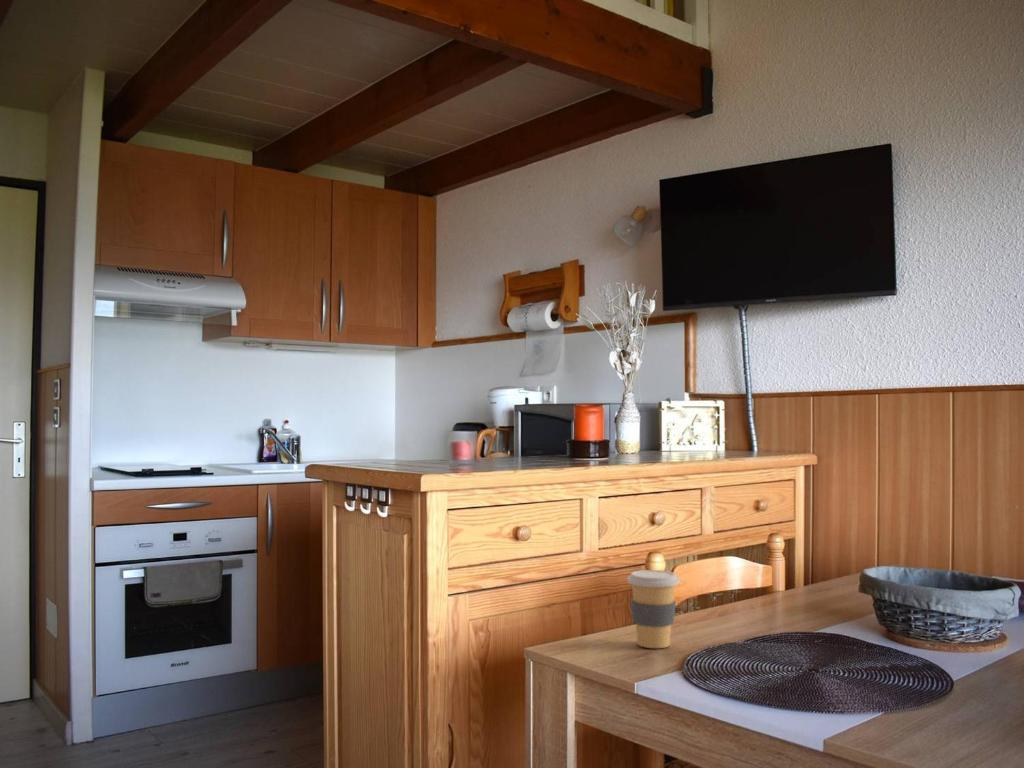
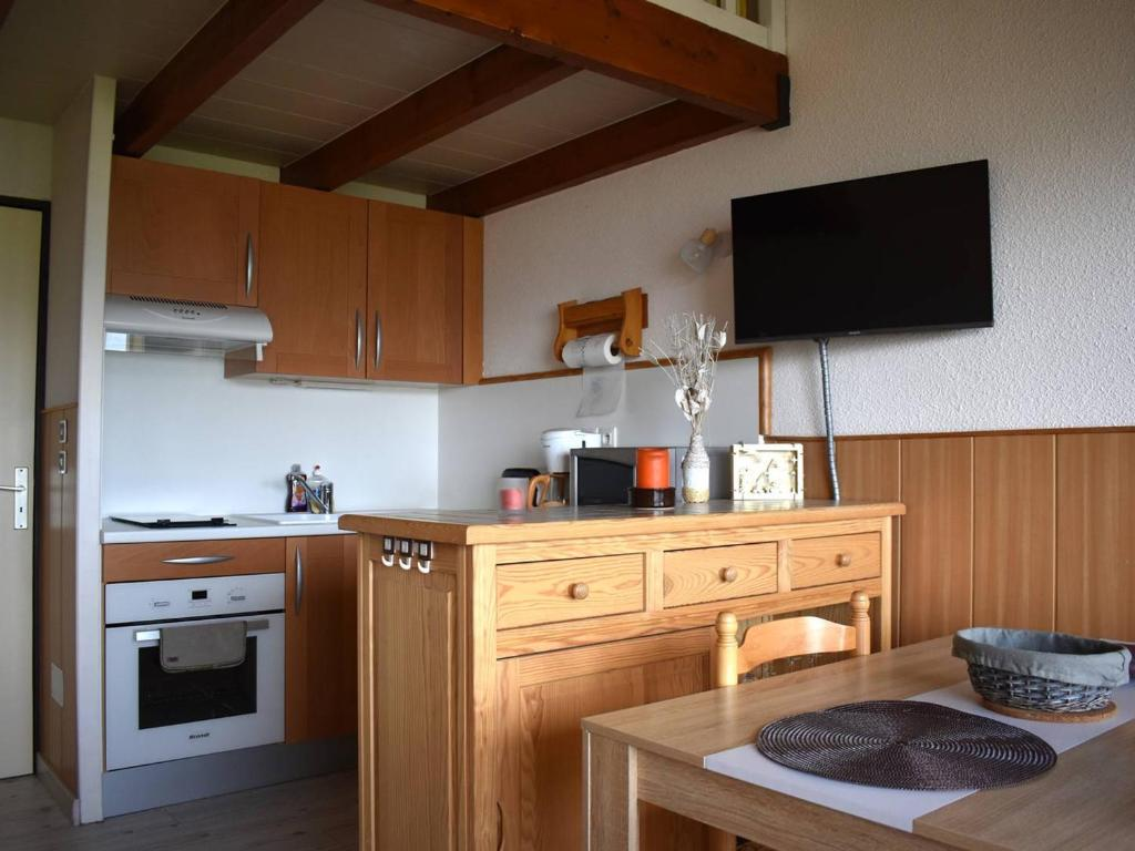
- coffee cup [626,569,681,649]
